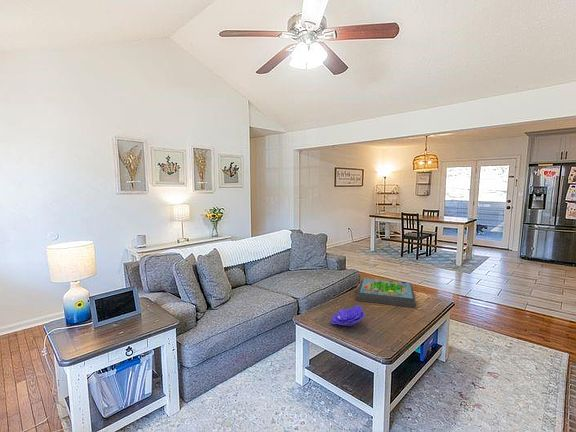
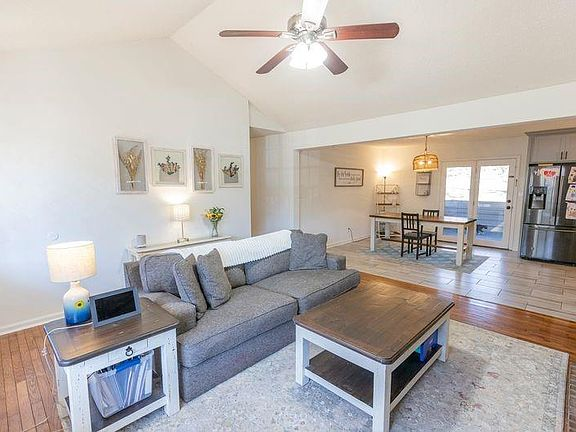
- board game [355,277,417,309]
- decorative bowl [329,304,366,327]
